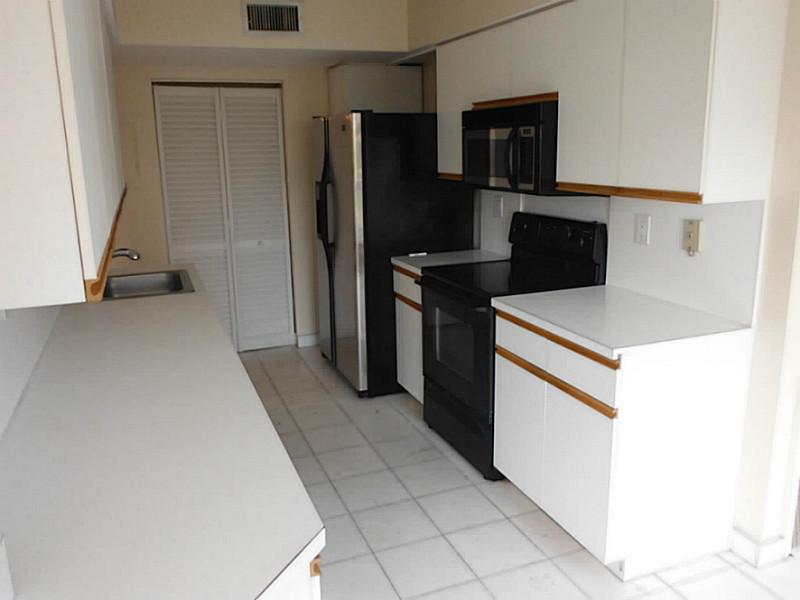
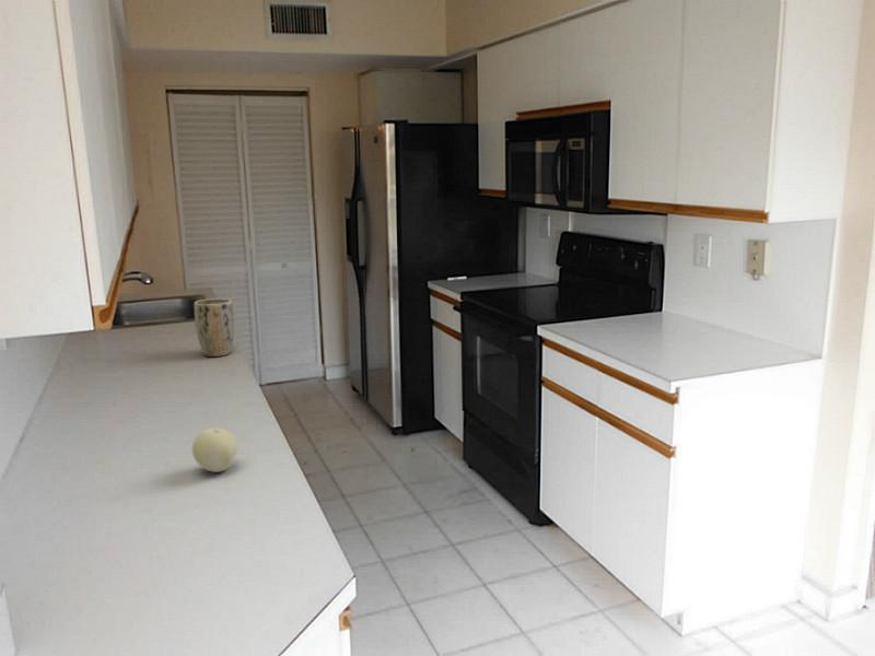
+ plant pot [192,297,235,358]
+ fruit [191,426,238,473]
